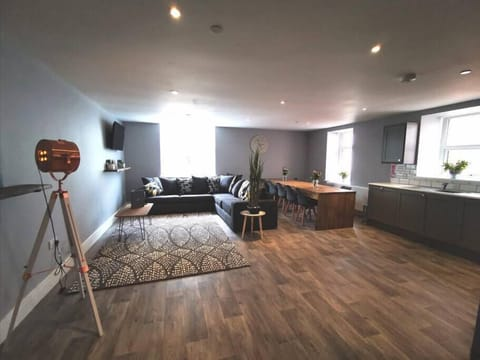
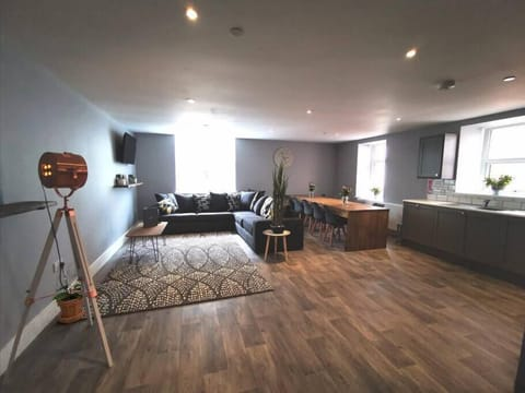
+ potted plant [51,283,85,324]
